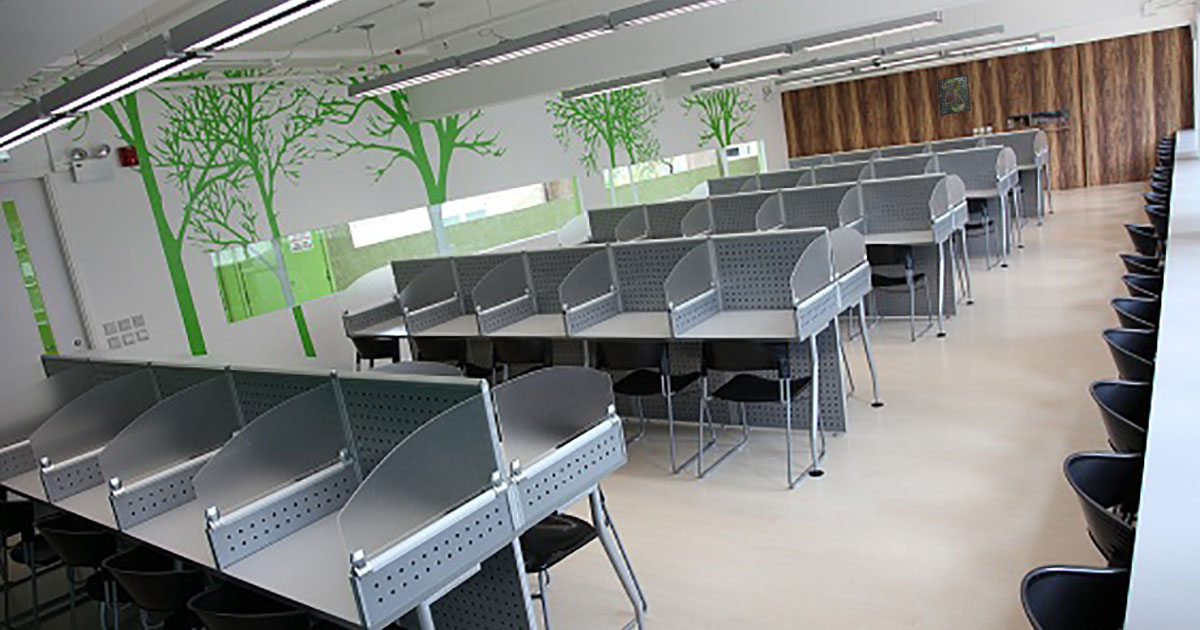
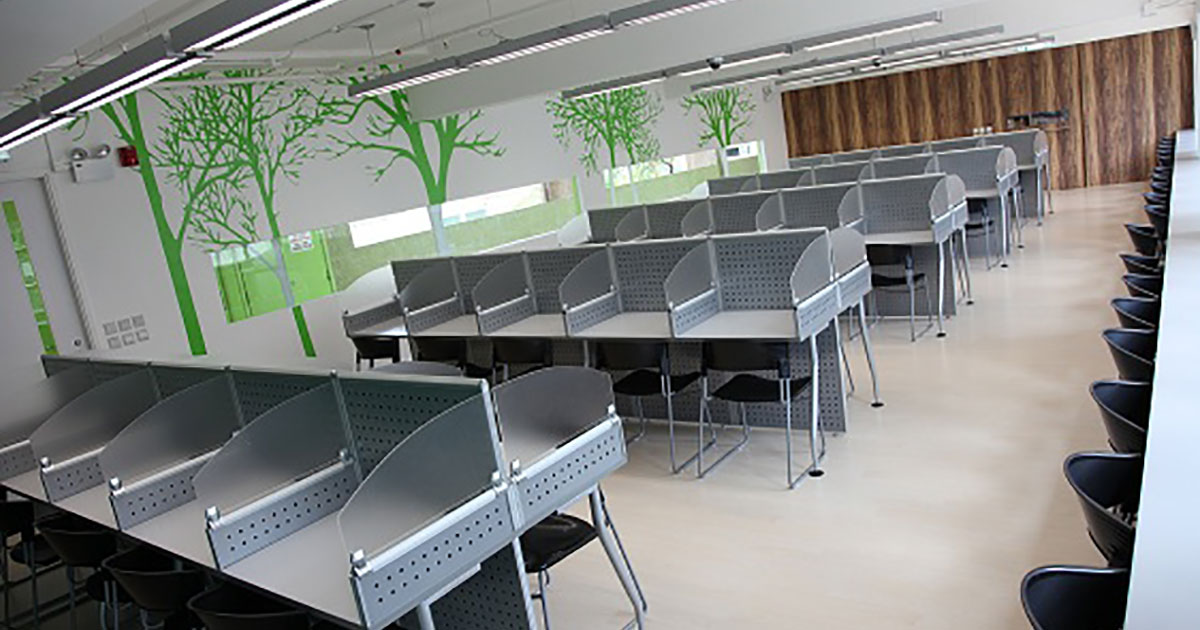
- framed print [936,74,972,117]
